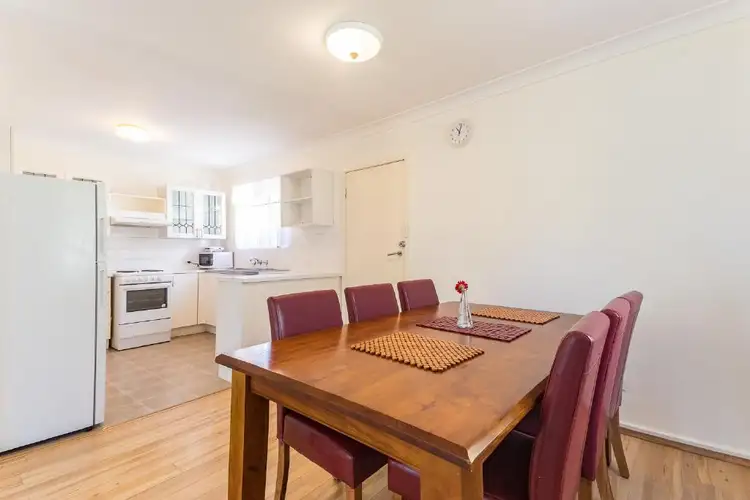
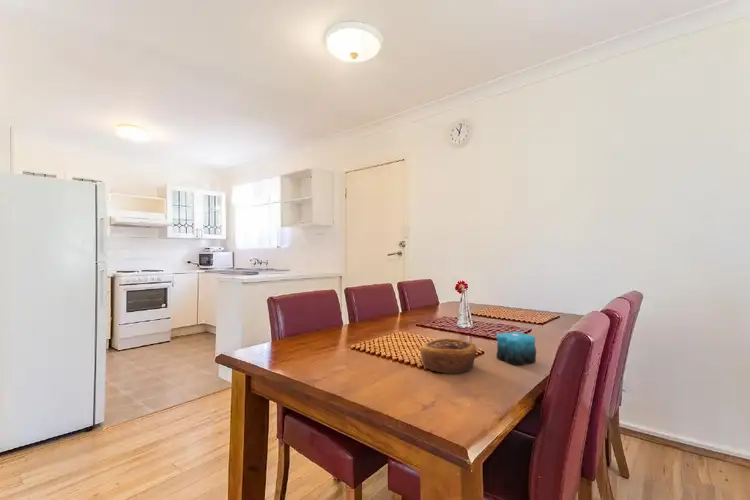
+ candle [496,331,537,366]
+ pastry [420,338,478,374]
